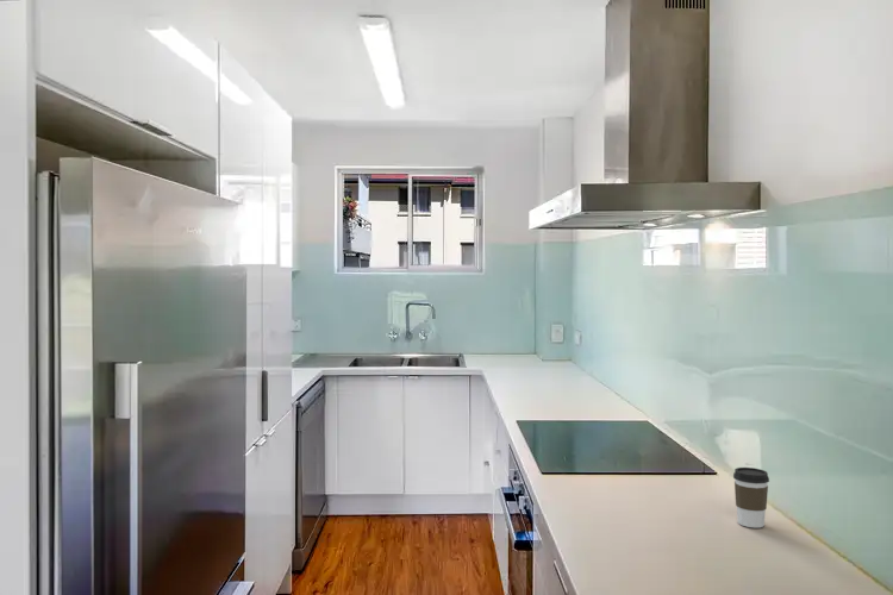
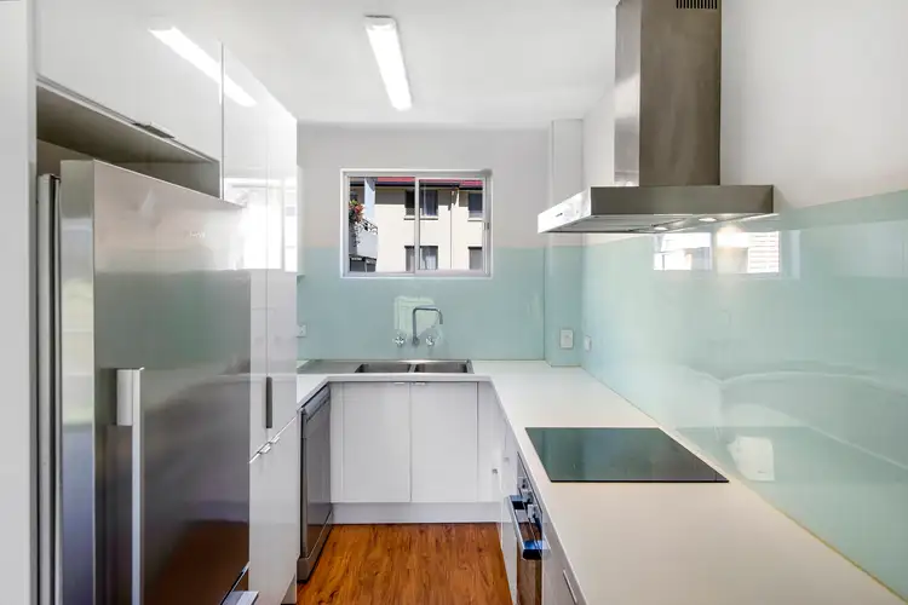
- coffee cup [732,466,770,528]
